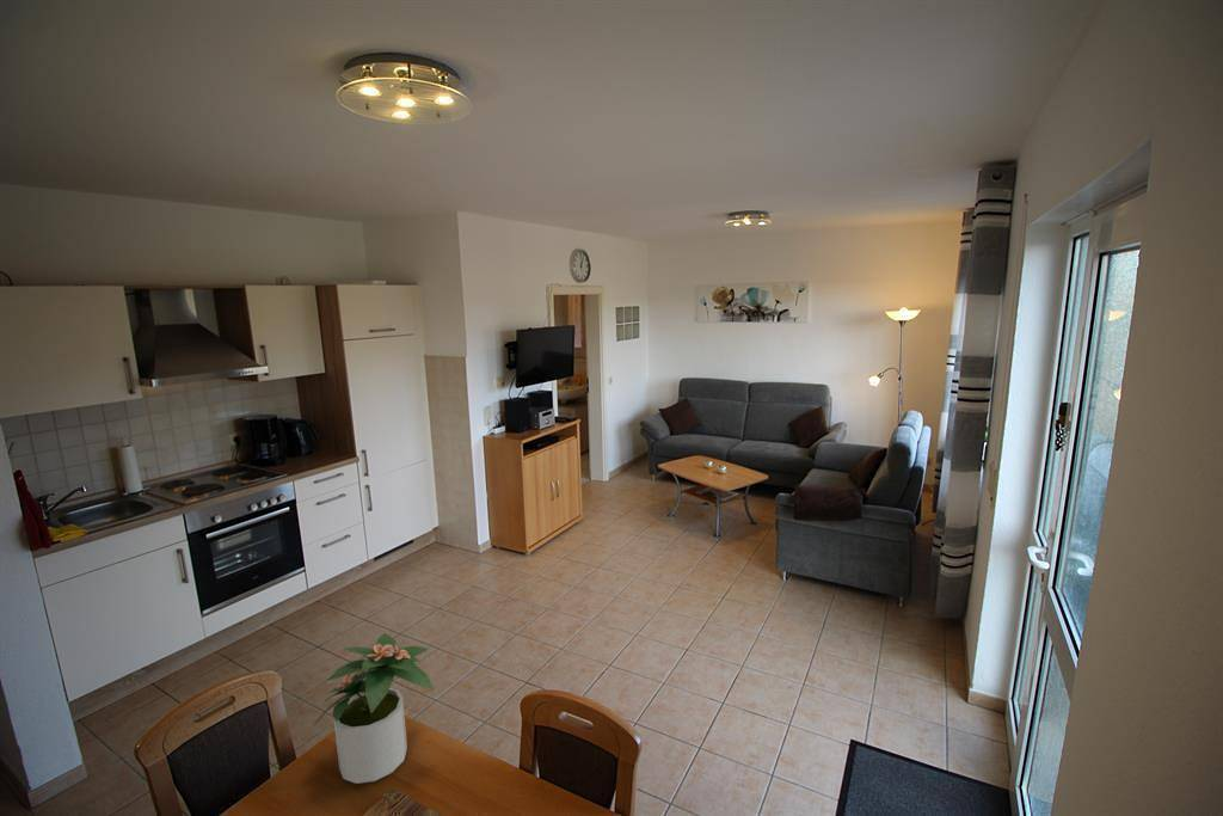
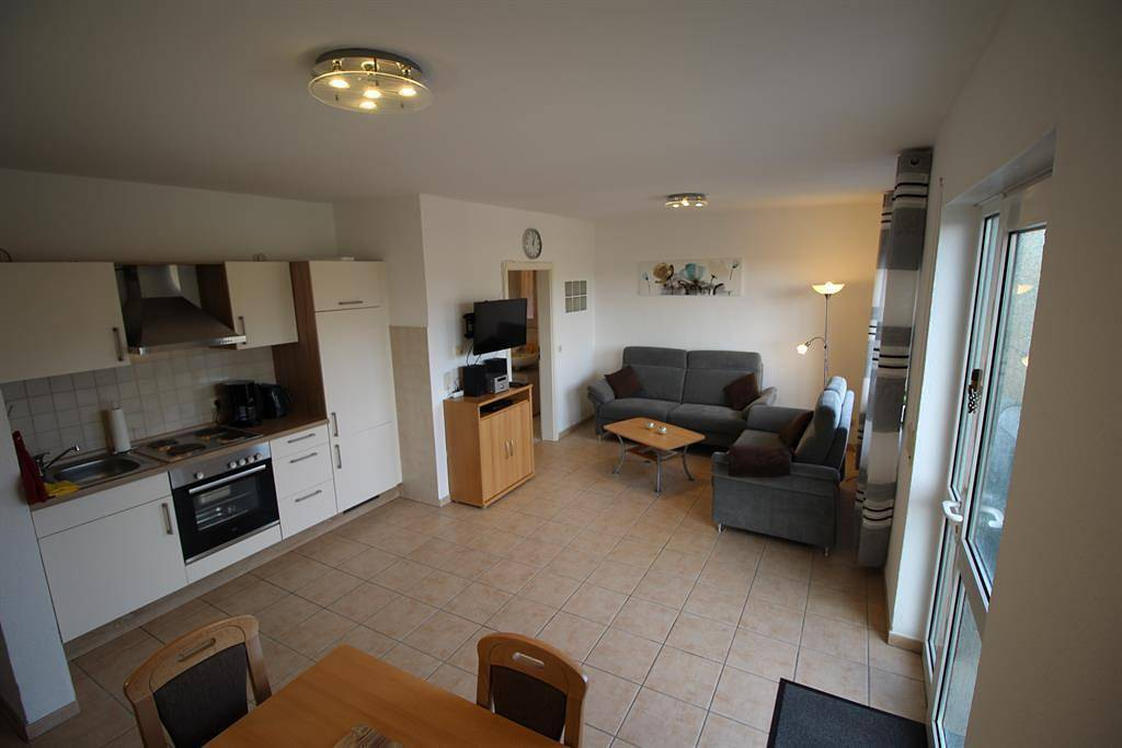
- potted plant [311,632,436,785]
